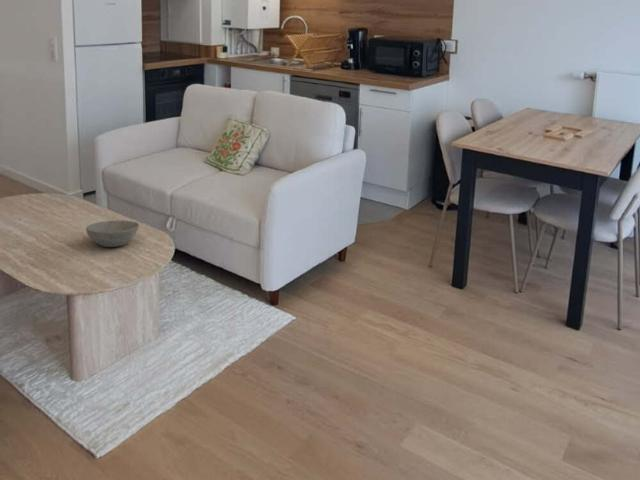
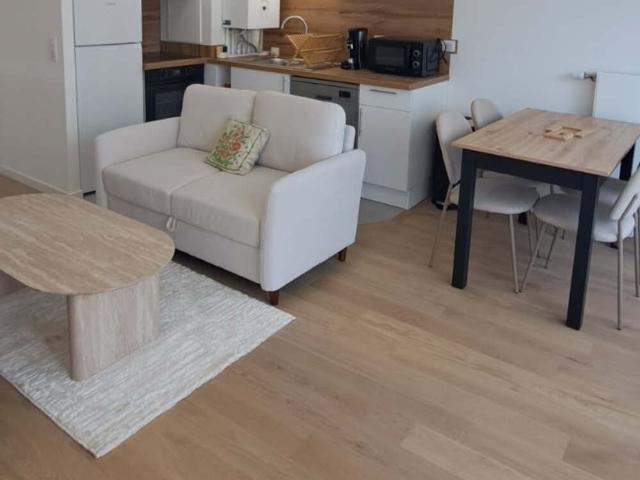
- bowl [85,219,140,248]
